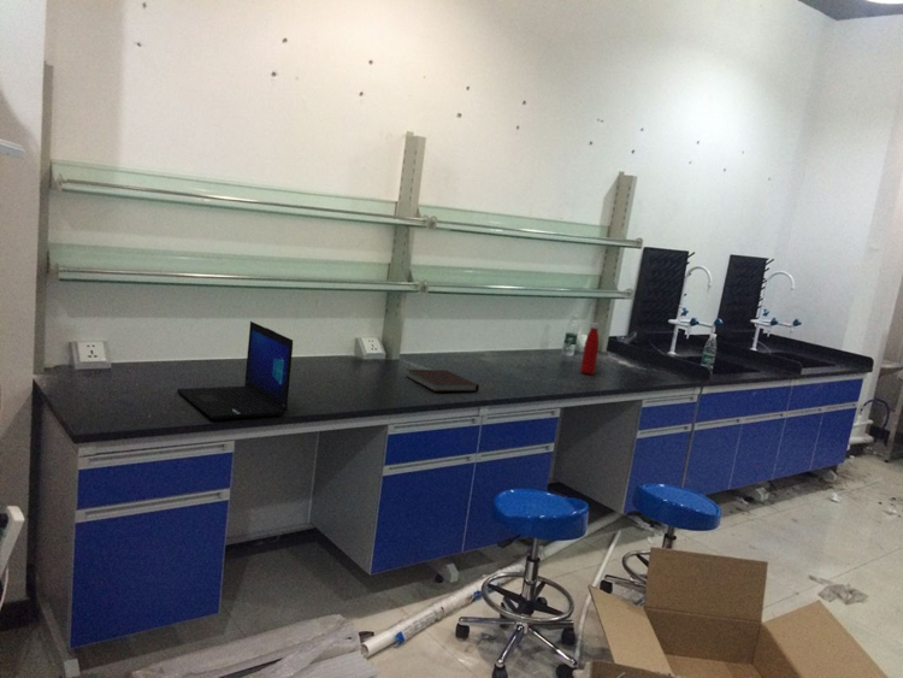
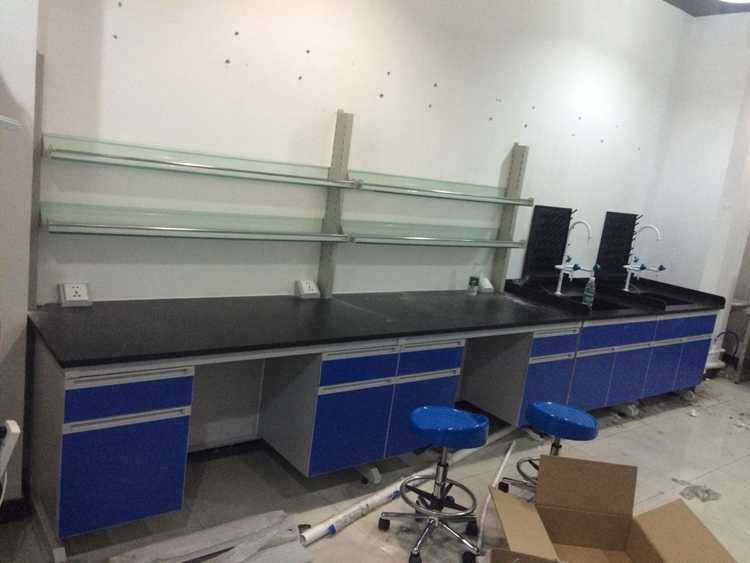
- bottle [579,322,601,376]
- notebook [405,369,480,393]
- laptop [176,320,294,420]
